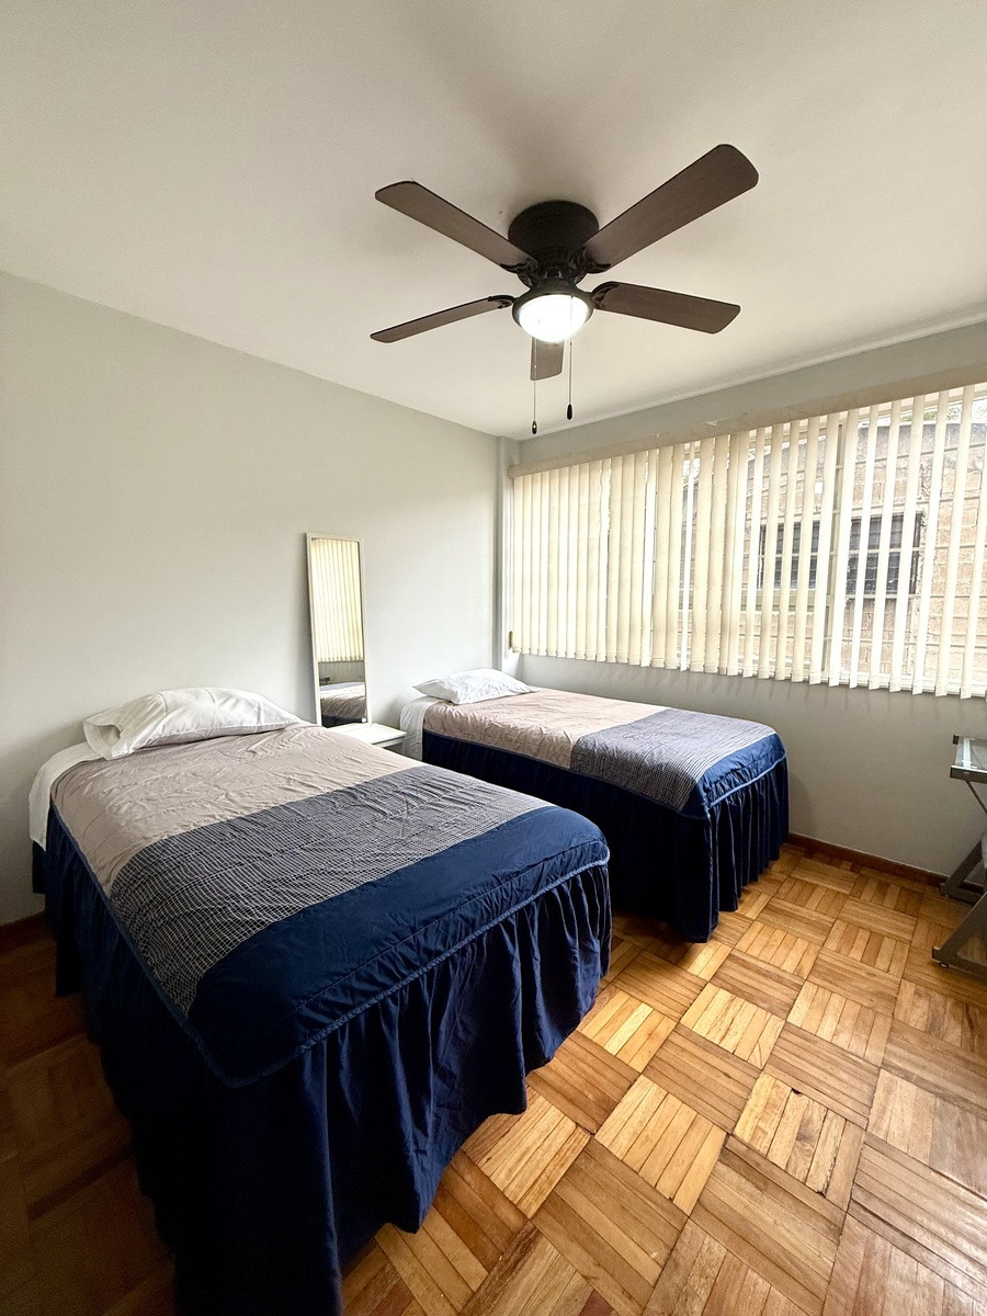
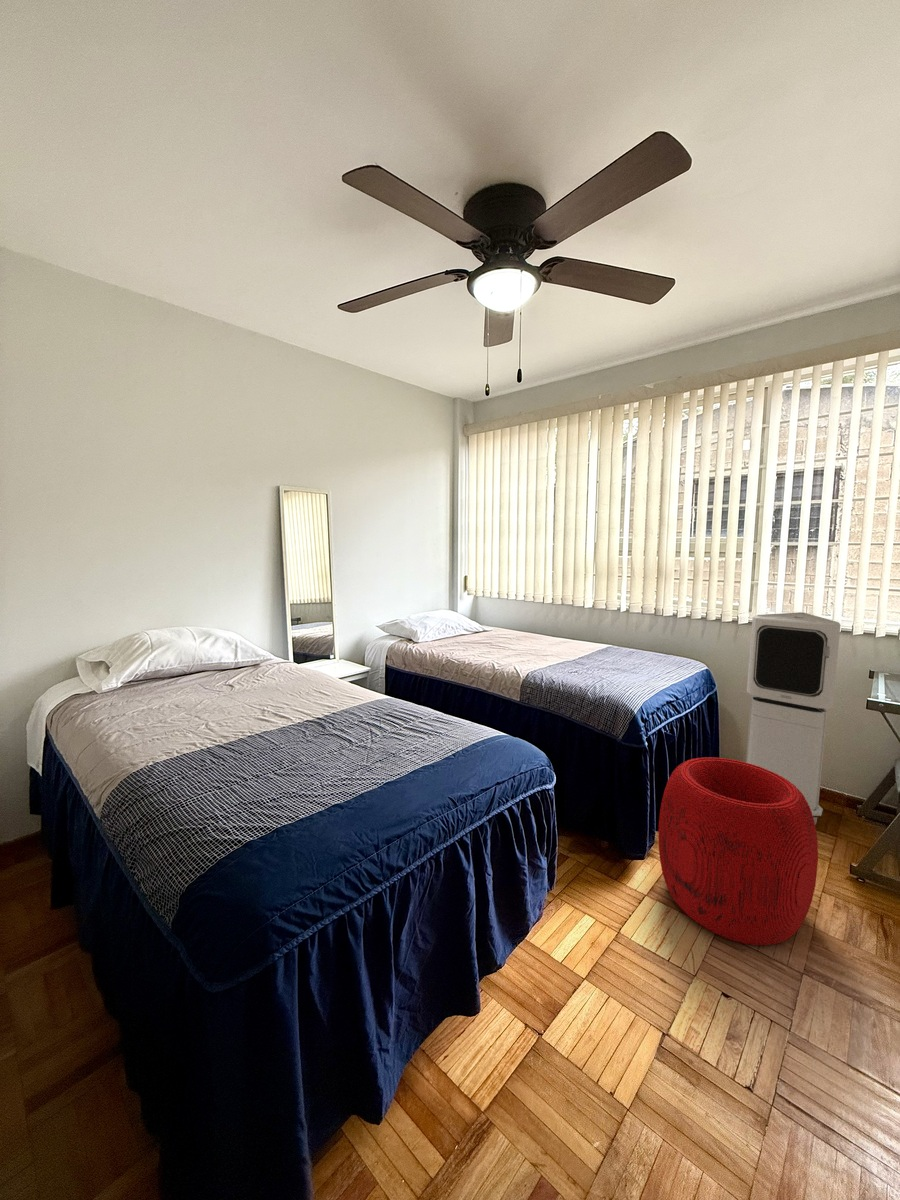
+ pouf [657,756,819,946]
+ air purifier [745,611,841,825]
